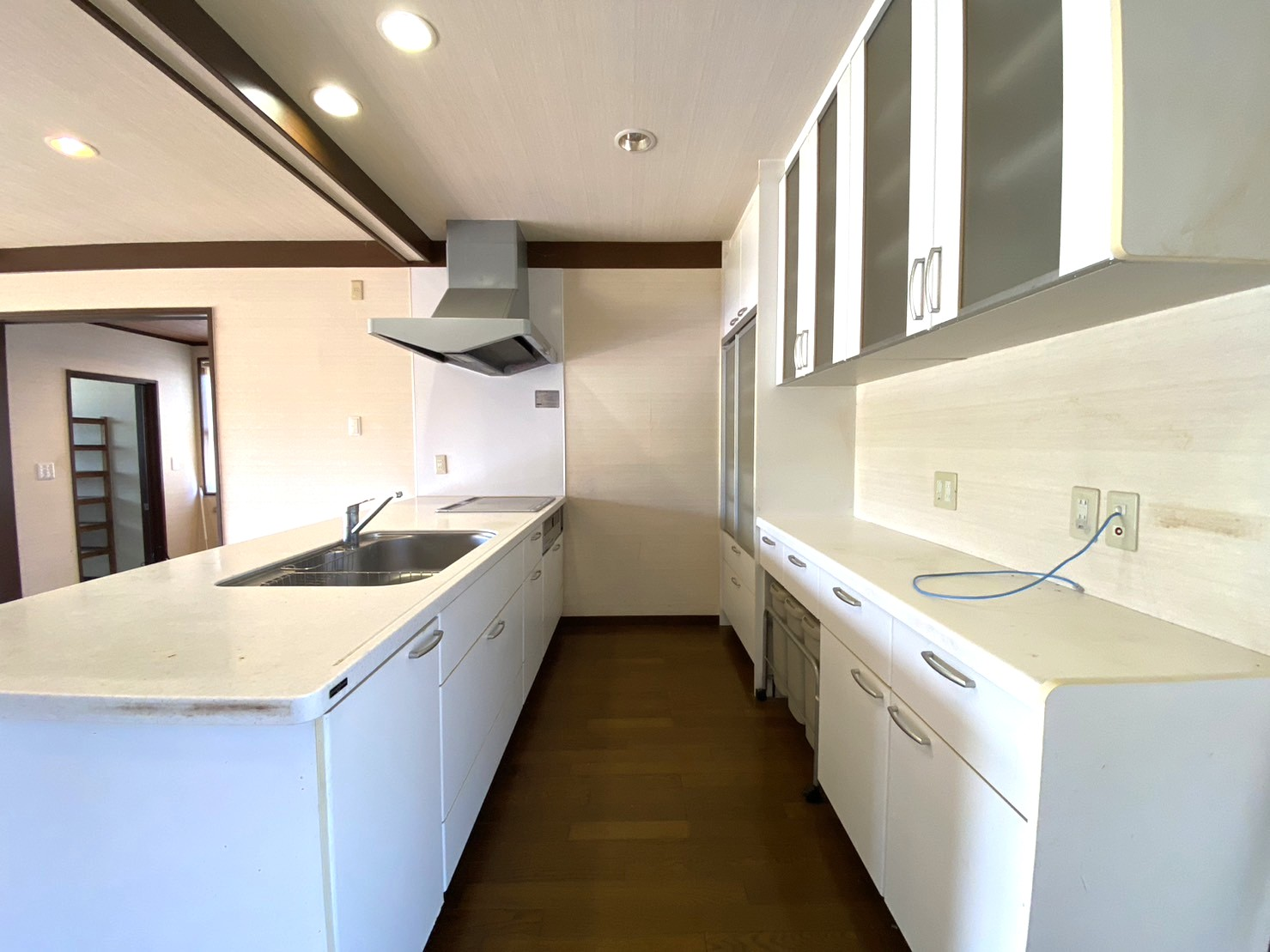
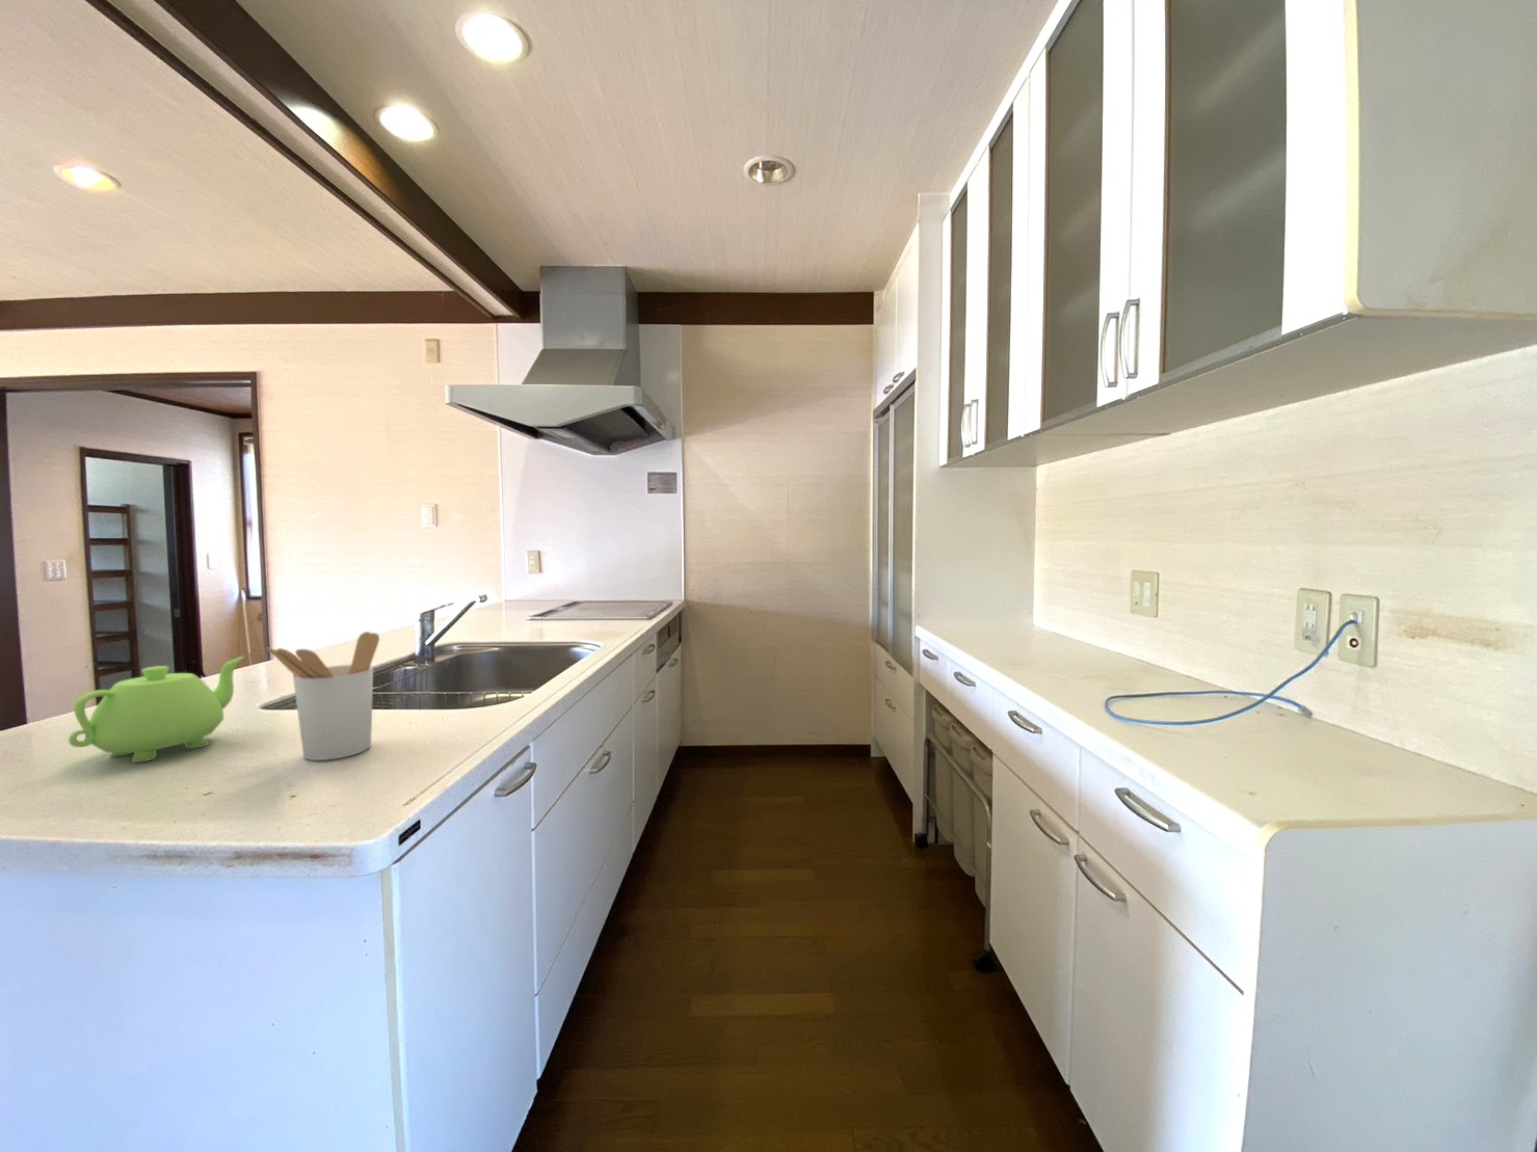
+ utensil holder [266,630,380,761]
+ teakettle [68,656,246,764]
